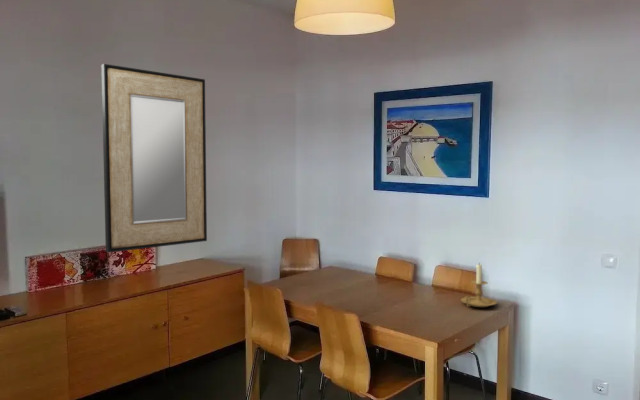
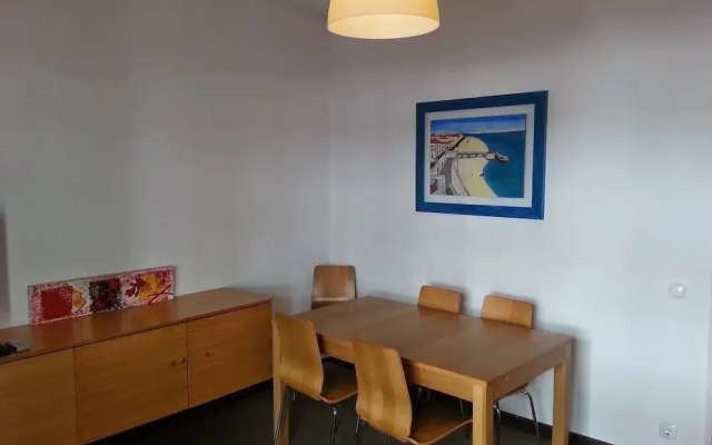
- home mirror [100,63,208,254]
- candle holder [460,262,498,308]
